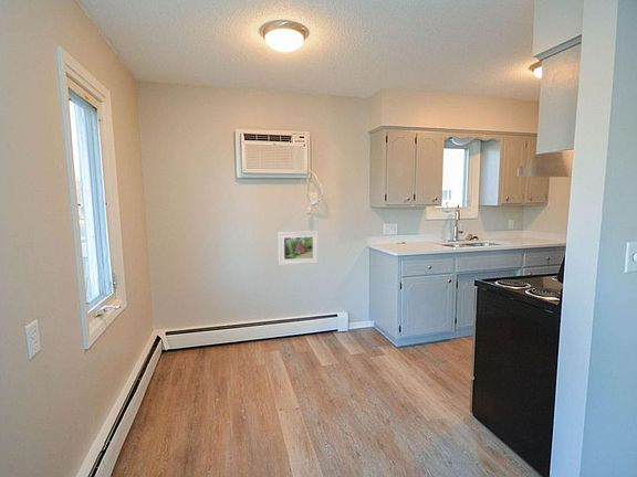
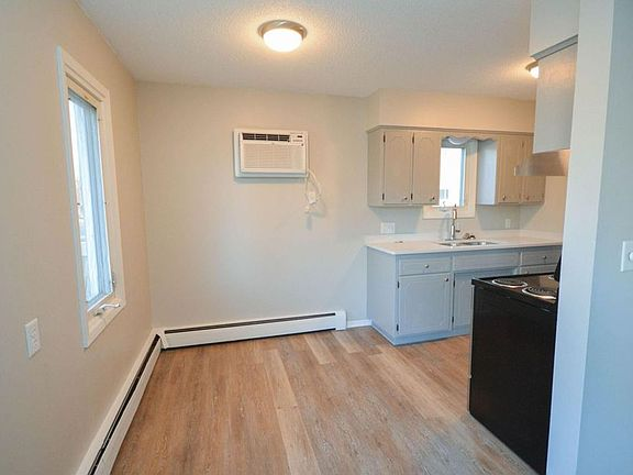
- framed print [276,230,320,266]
